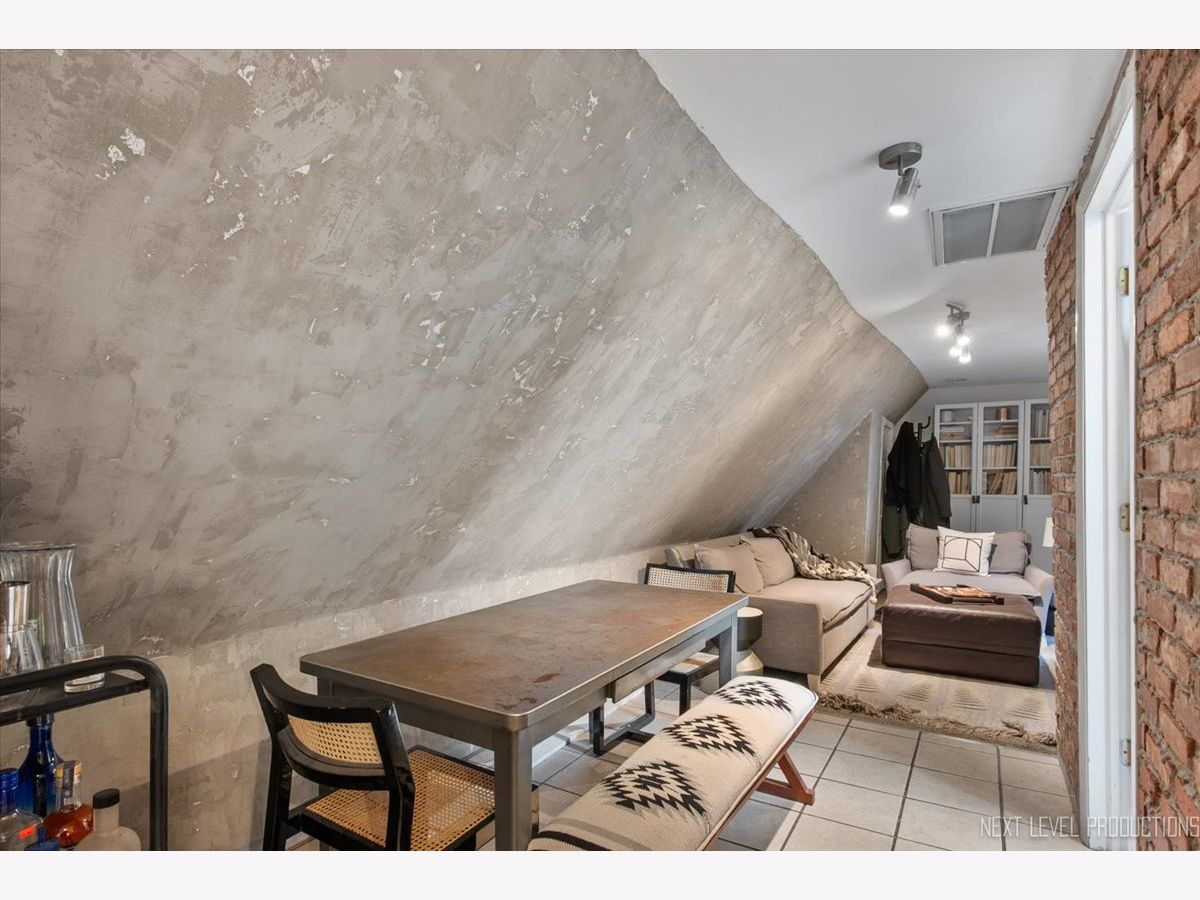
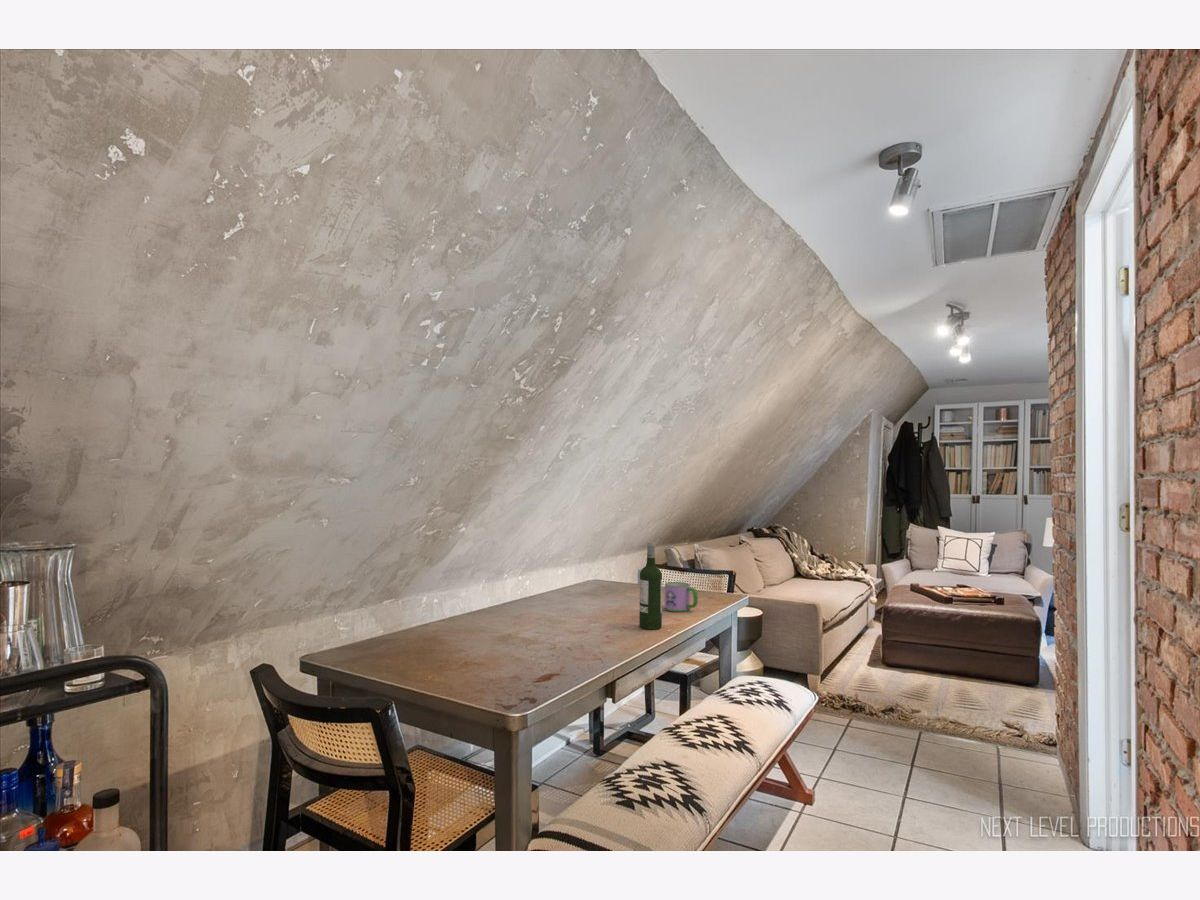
+ mug [664,581,699,613]
+ wine bottle [638,541,663,631]
